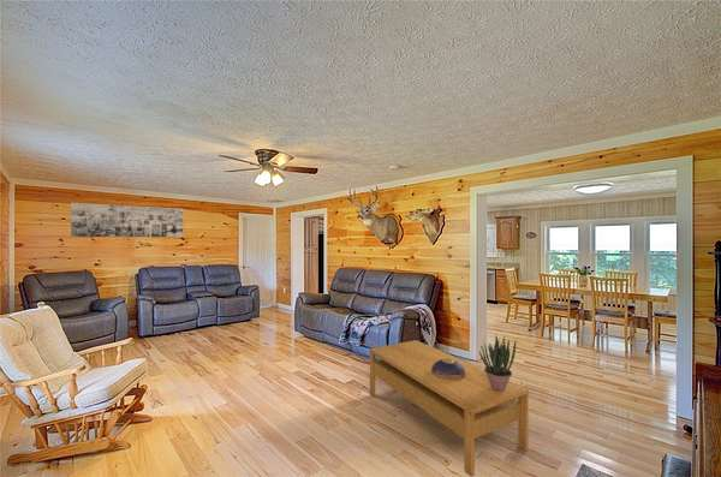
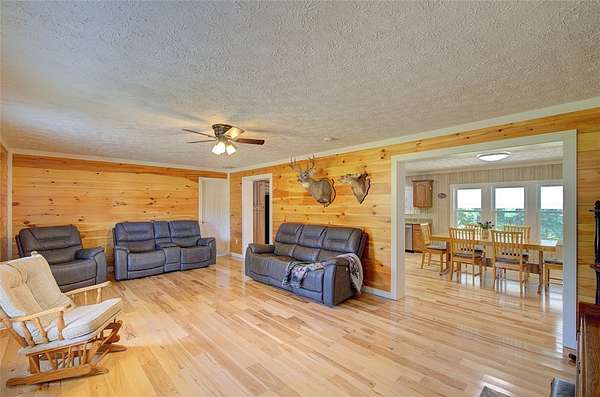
- wall art [70,202,184,238]
- potted plant [478,334,517,392]
- decorative bowl [431,358,466,381]
- coffee table [368,339,530,477]
